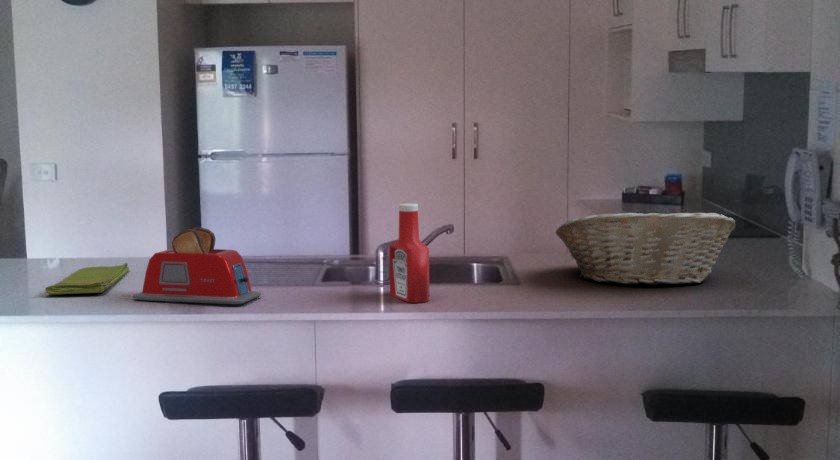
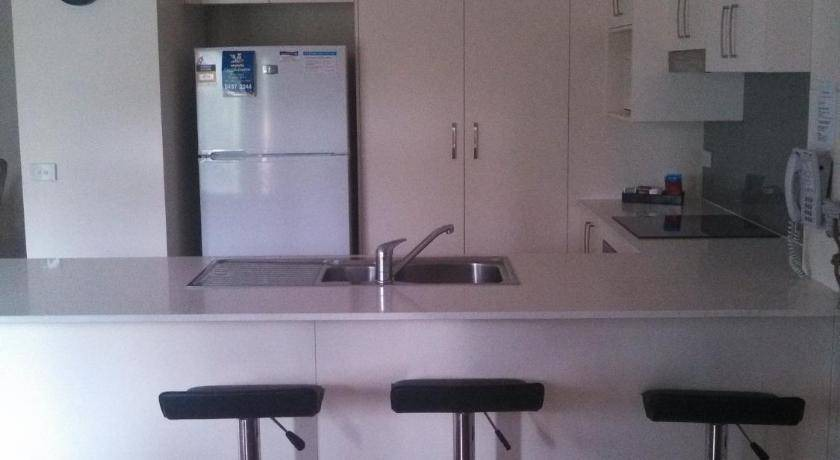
- dish towel [44,262,130,295]
- soap bottle [388,203,430,304]
- fruit basket [555,212,736,286]
- toaster [132,226,262,305]
